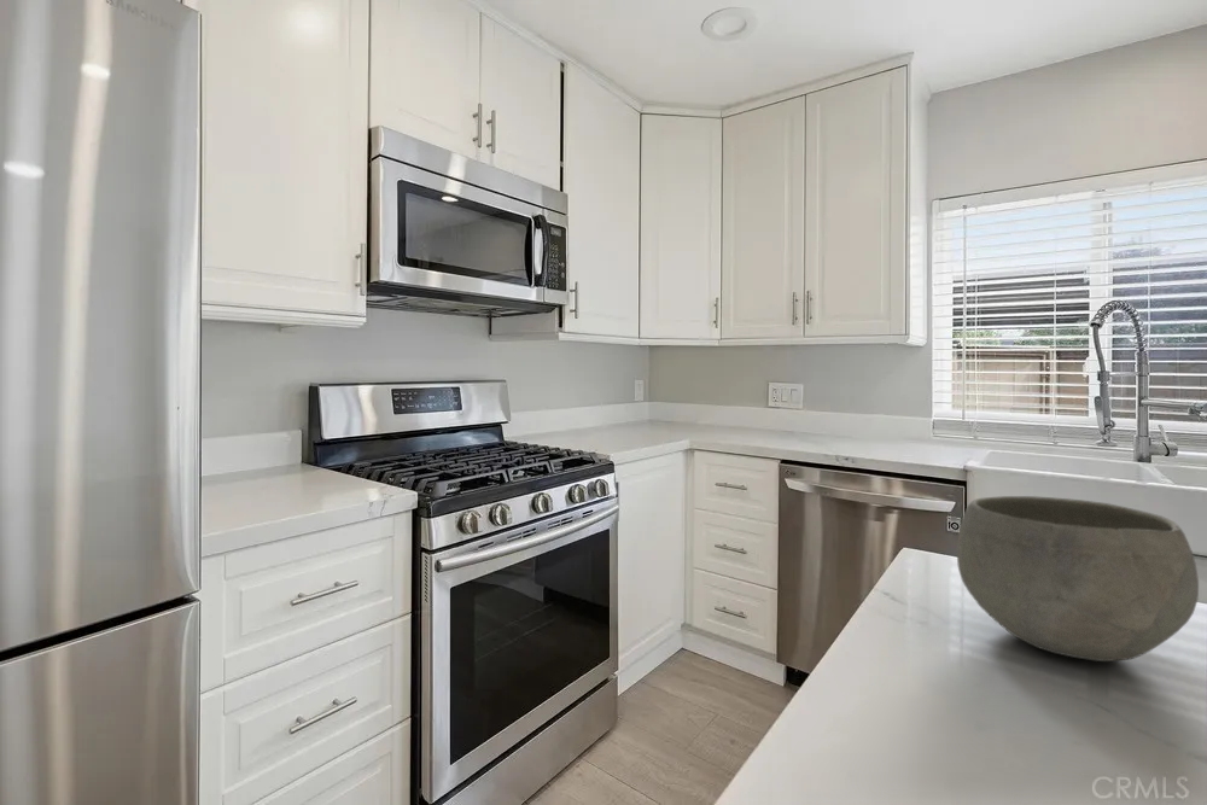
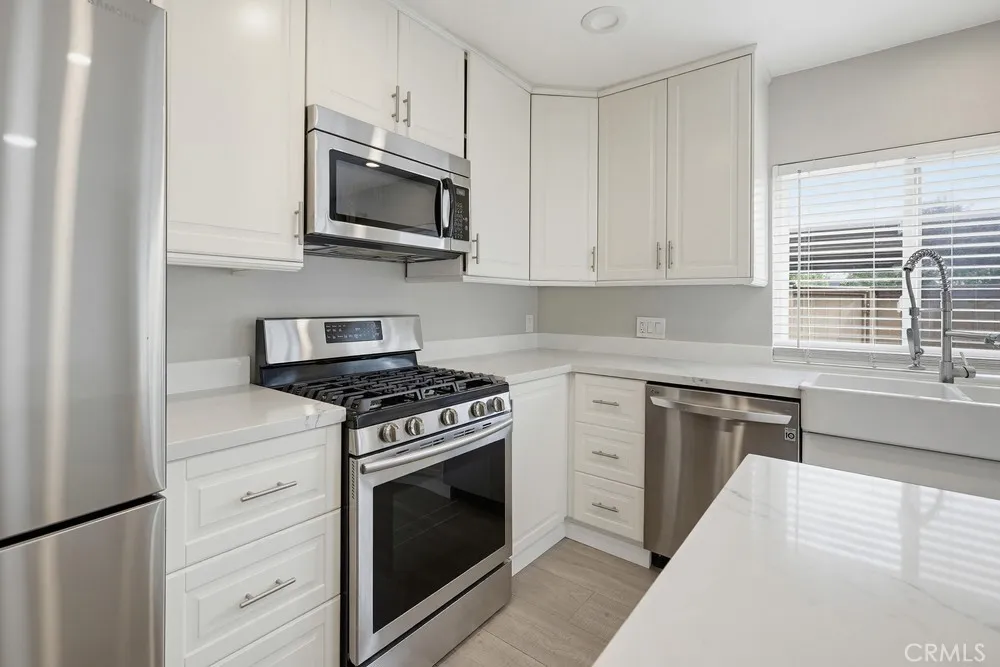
- bowl [956,495,1200,663]
